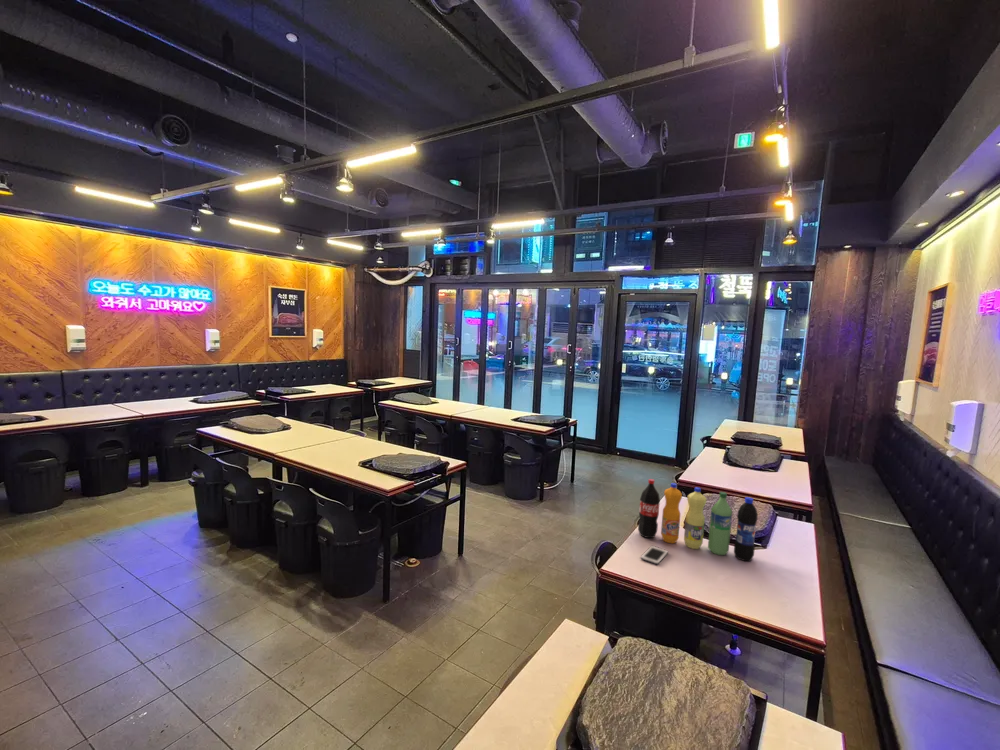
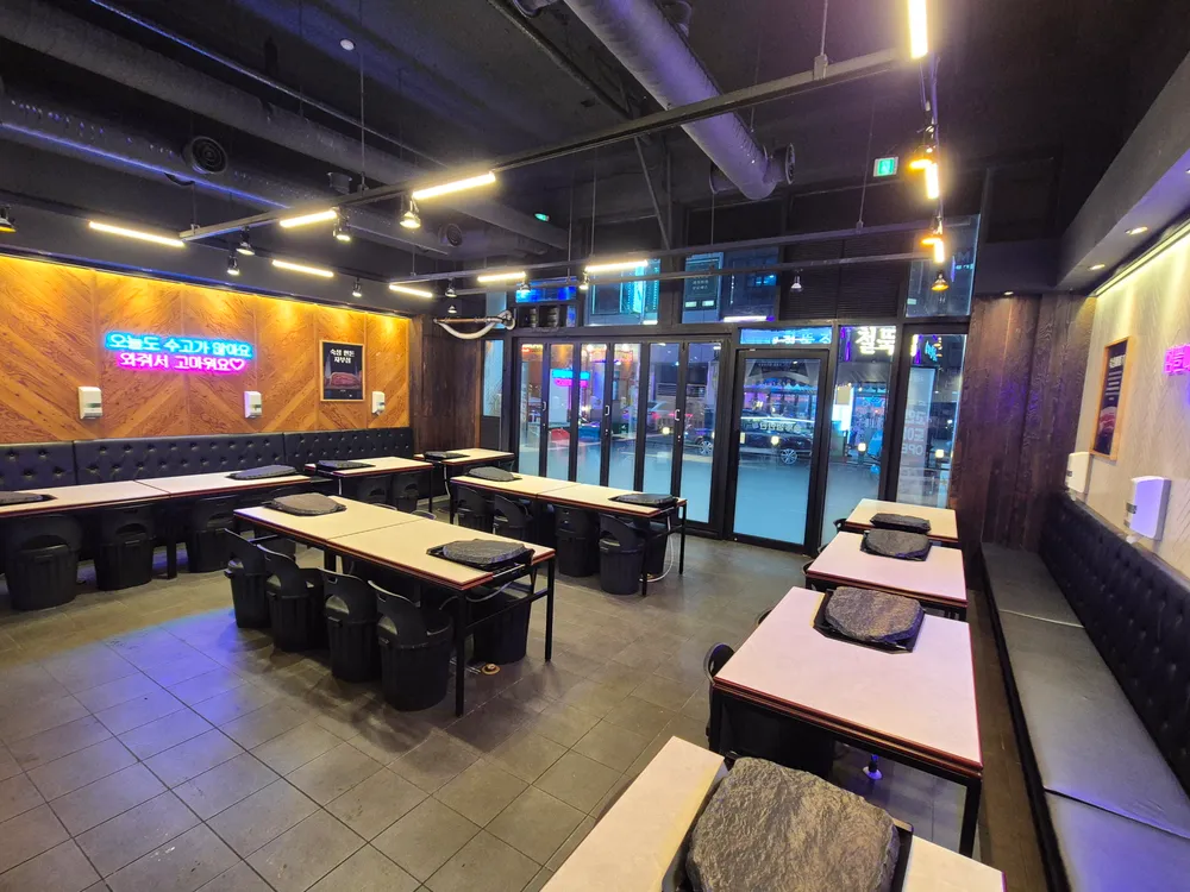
- cell phone [640,545,669,565]
- soda bottle [637,478,759,562]
